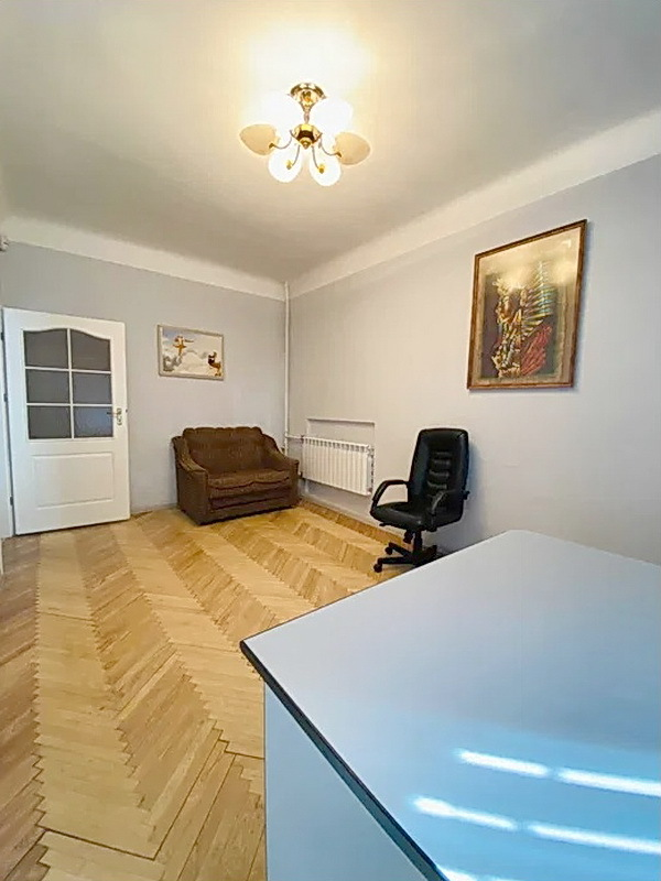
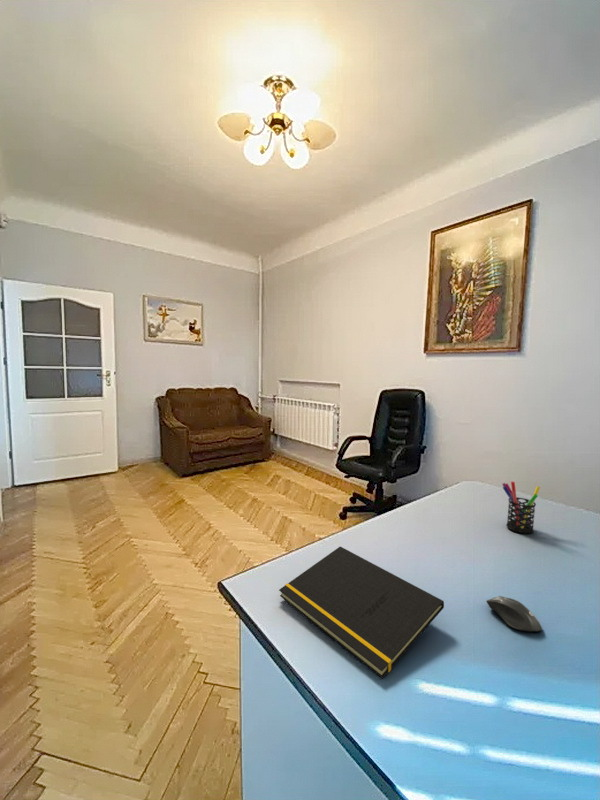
+ pen holder [501,481,541,534]
+ computer mouse [485,595,543,633]
+ notepad [278,546,445,679]
